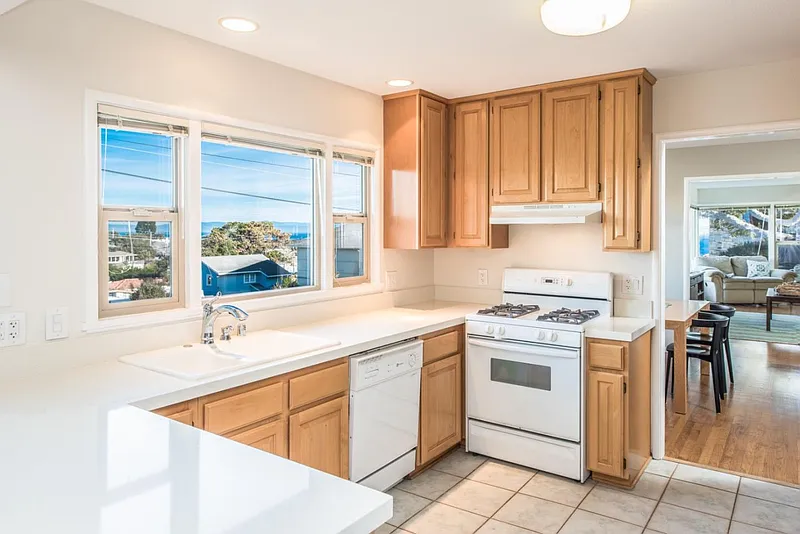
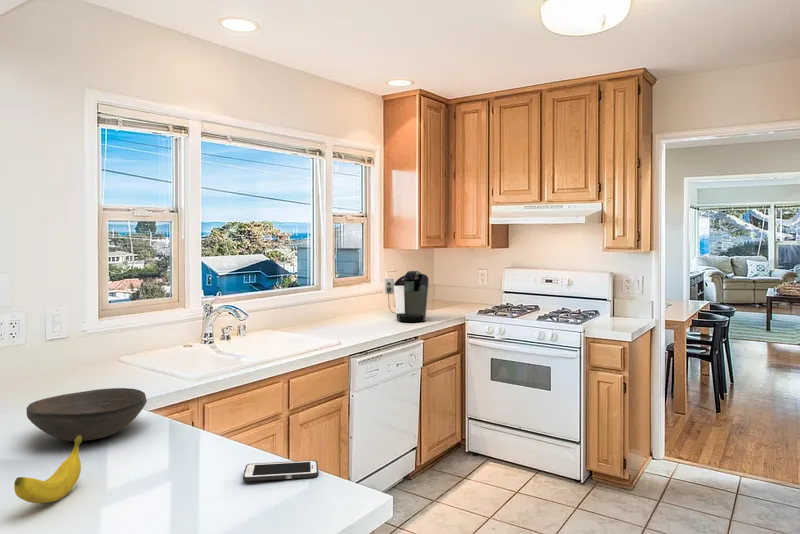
+ cell phone [242,459,319,482]
+ bowl [26,387,148,442]
+ coffee maker [384,270,430,323]
+ banana [13,435,83,504]
